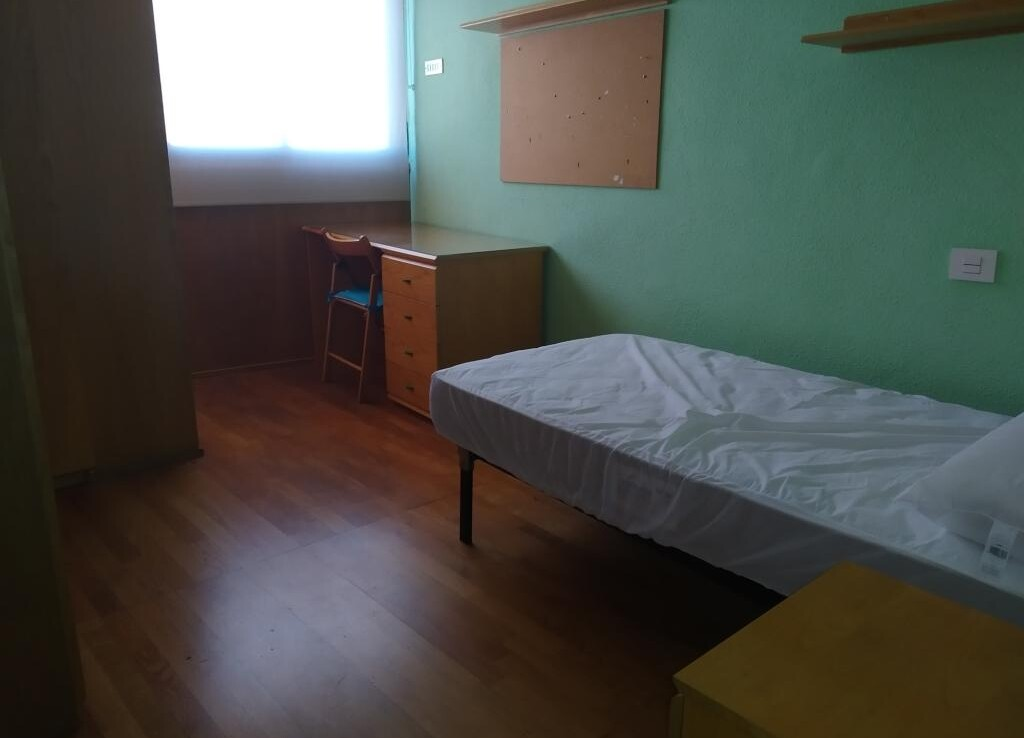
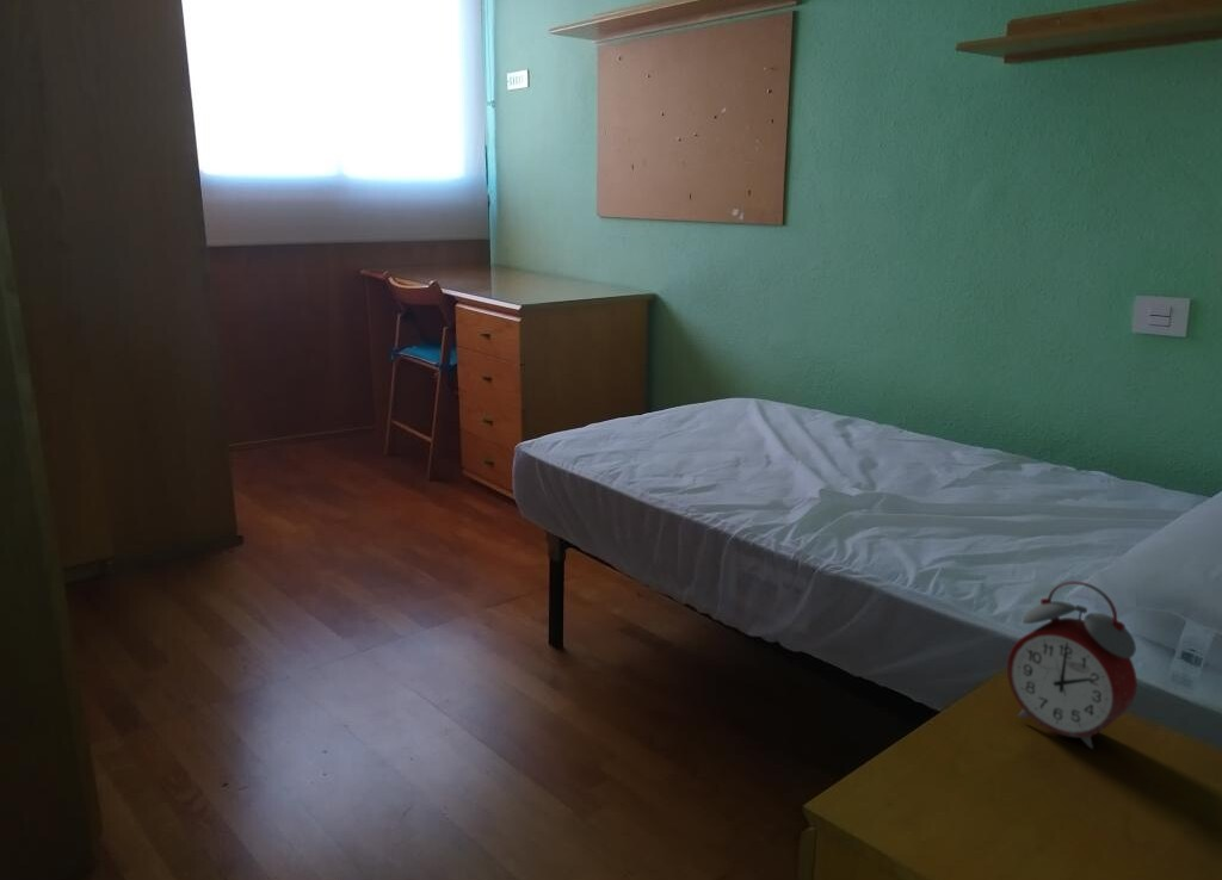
+ alarm clock [1006,580,1138,750]
